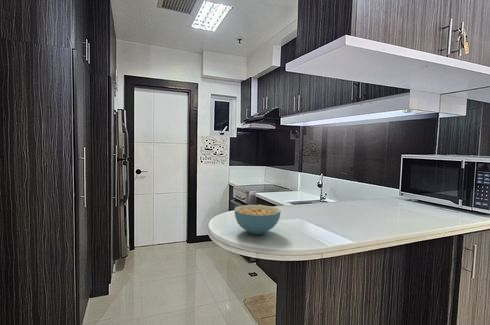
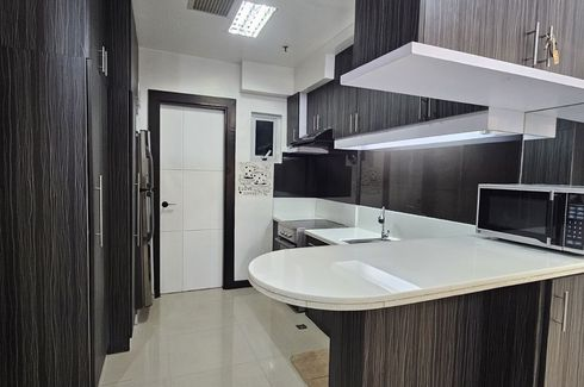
- cereal bowl [234,204,282,235]
